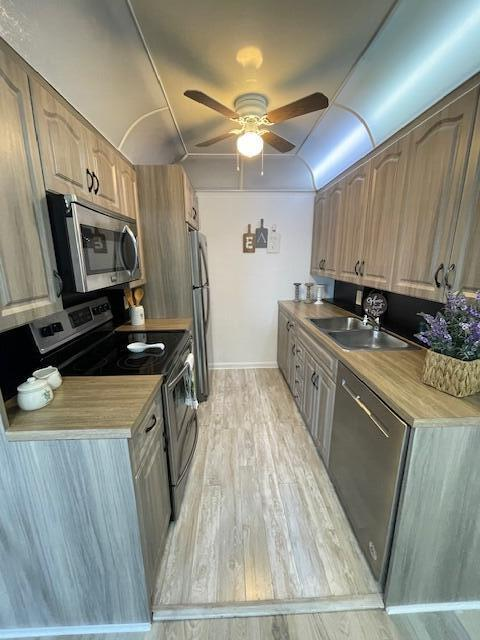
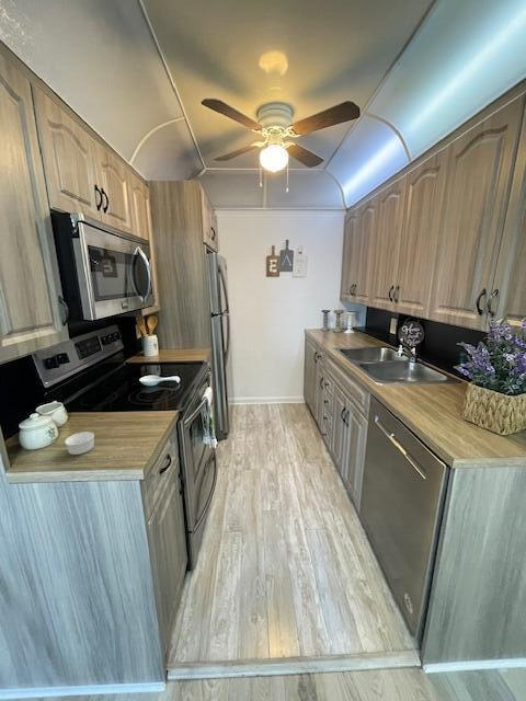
+ ramekin [64,430,95,456]
